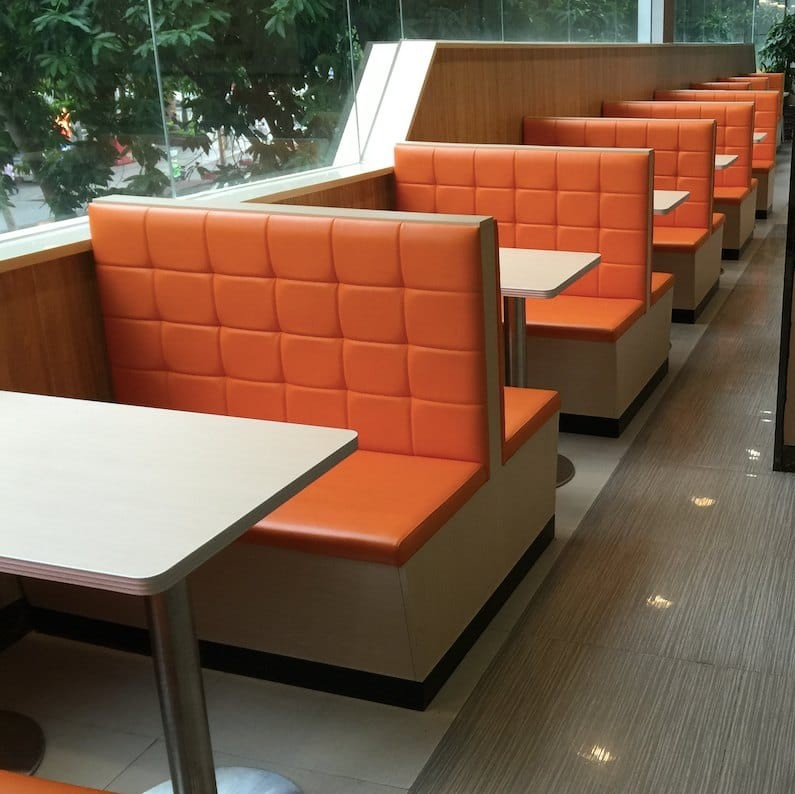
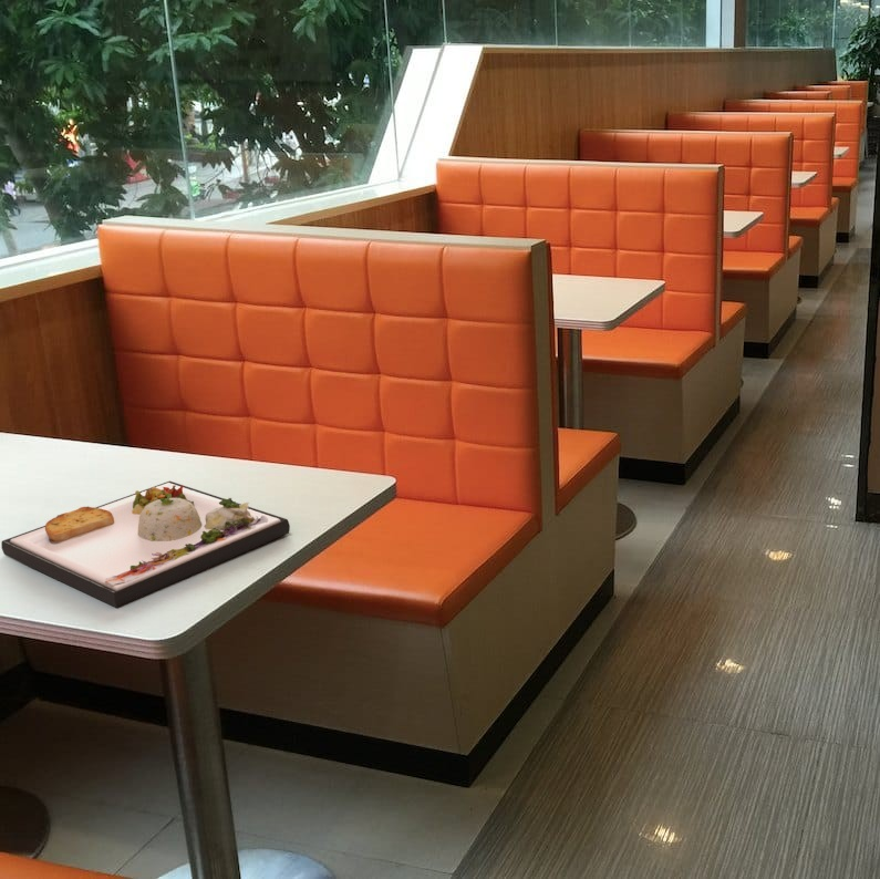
+ dinner plate [0,480,291,609]
